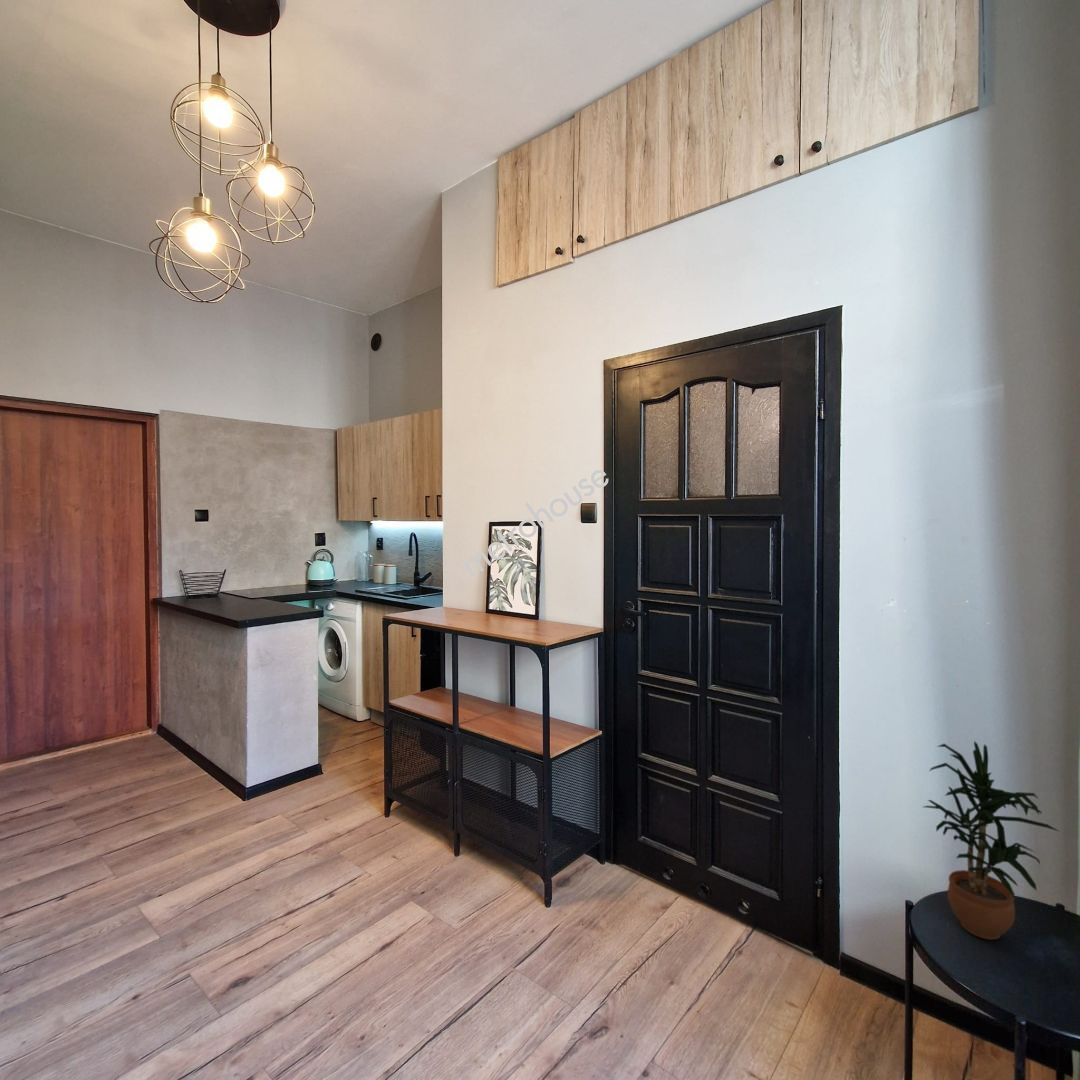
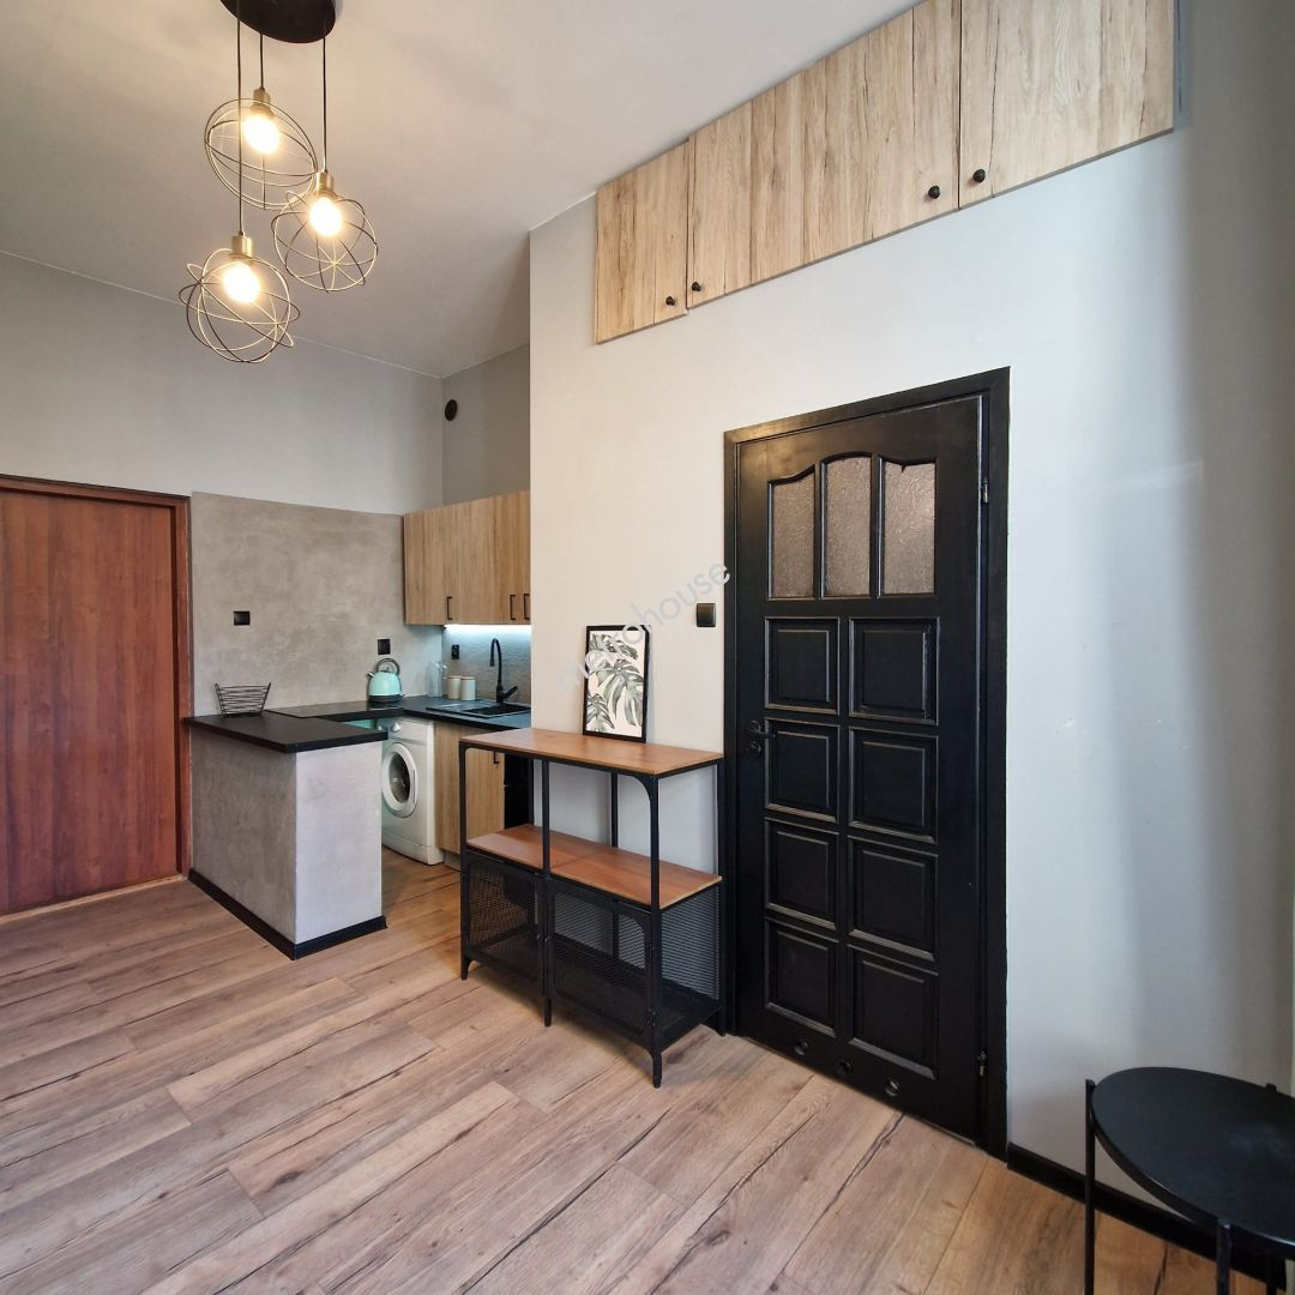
- potted plant [923,740,1059,941]
